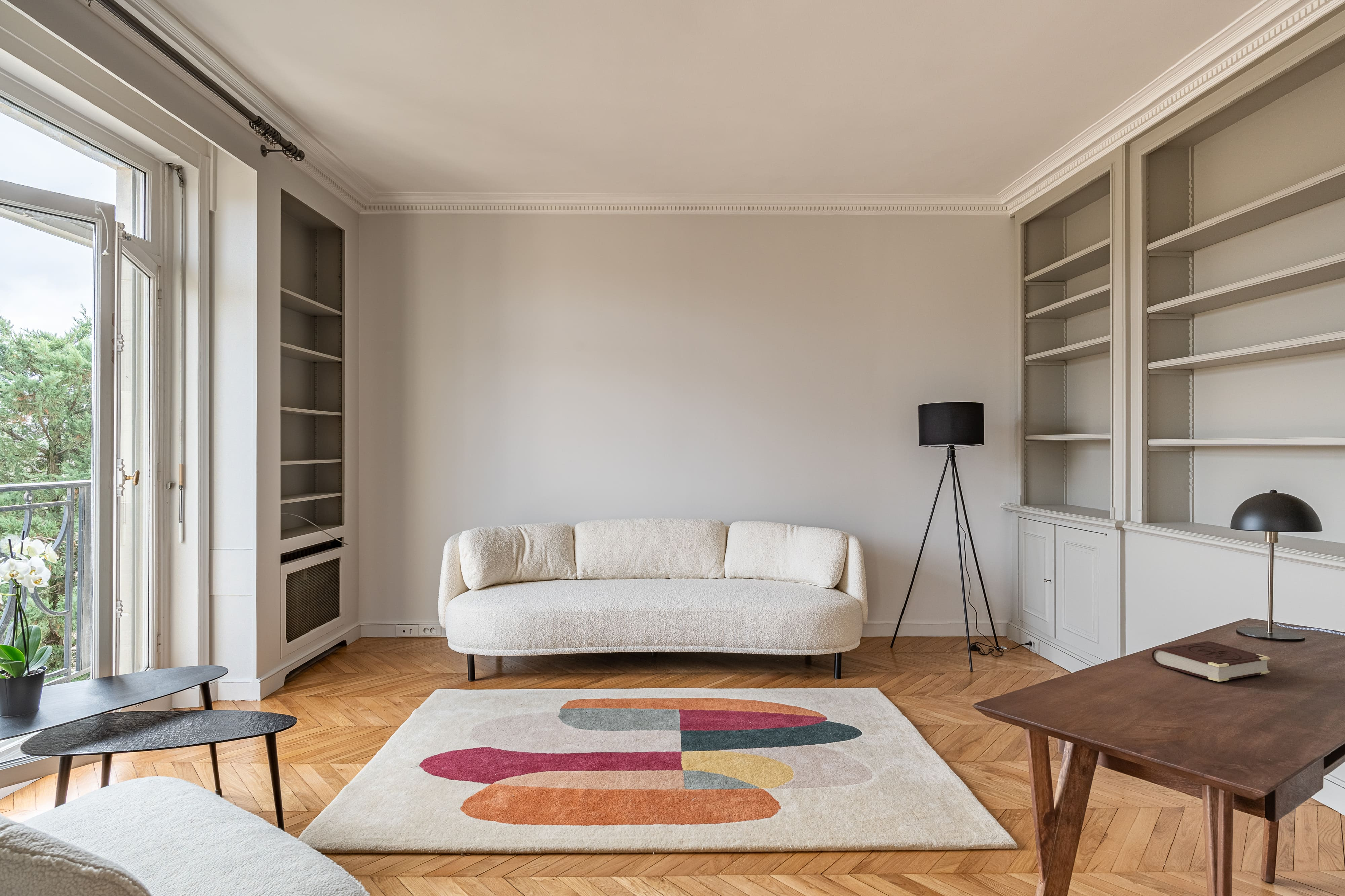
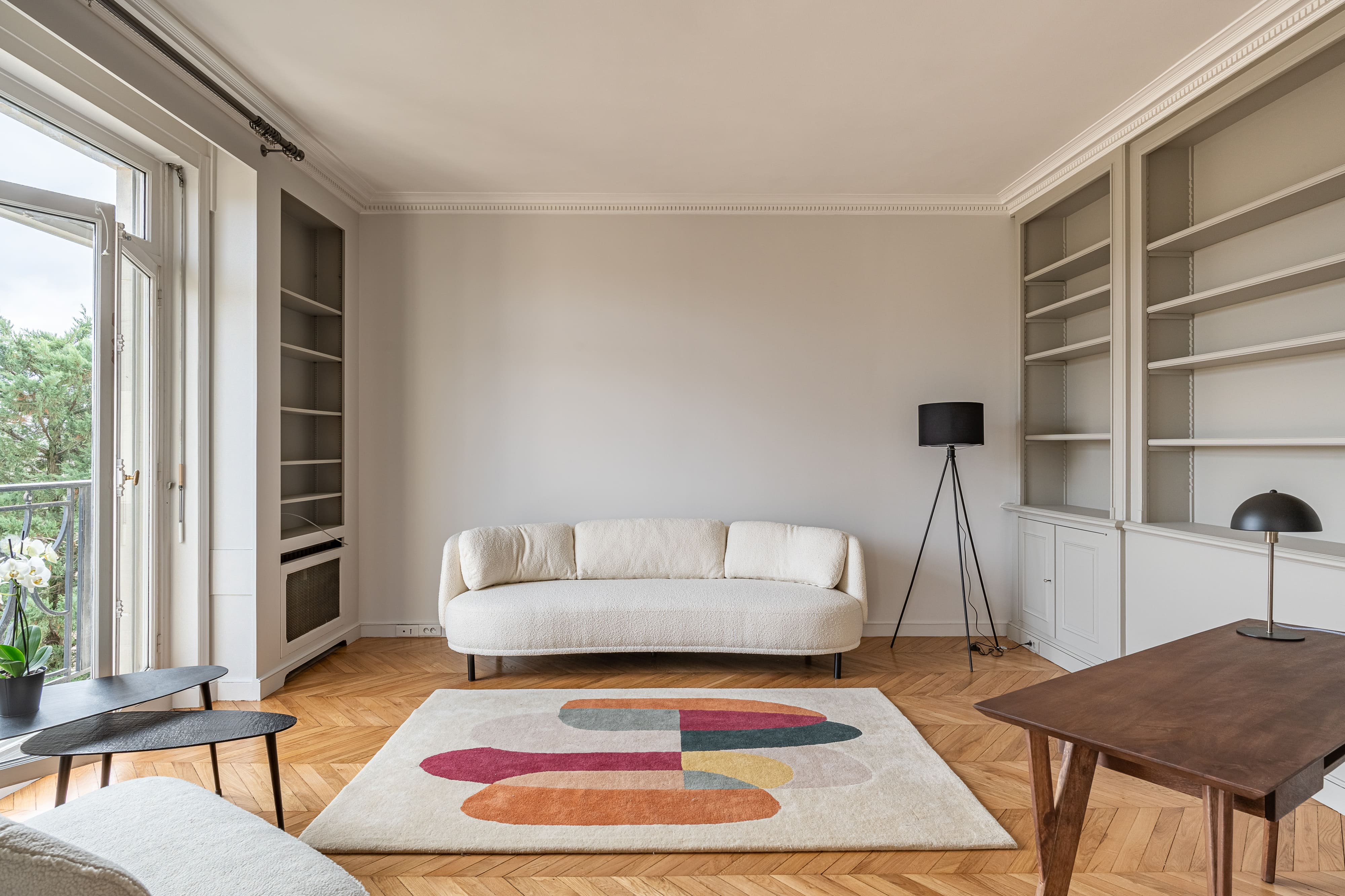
- book [1151,641,1271,682]
